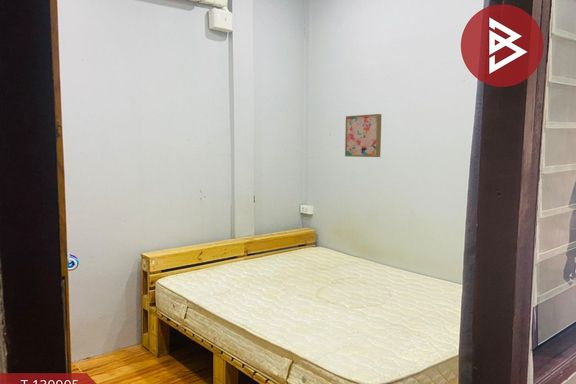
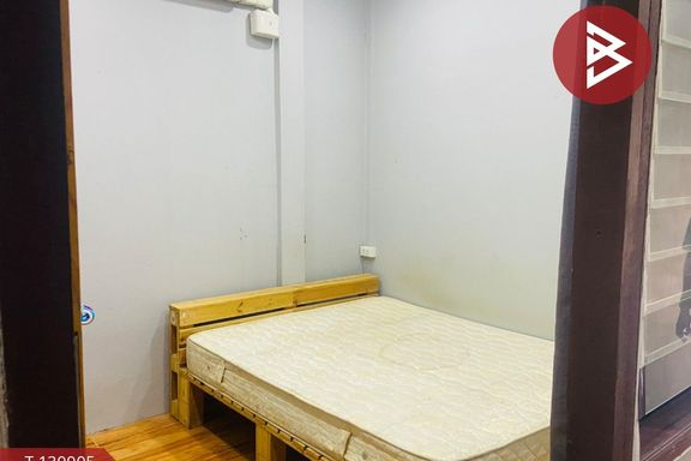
- wall art [344,113,383,158]
